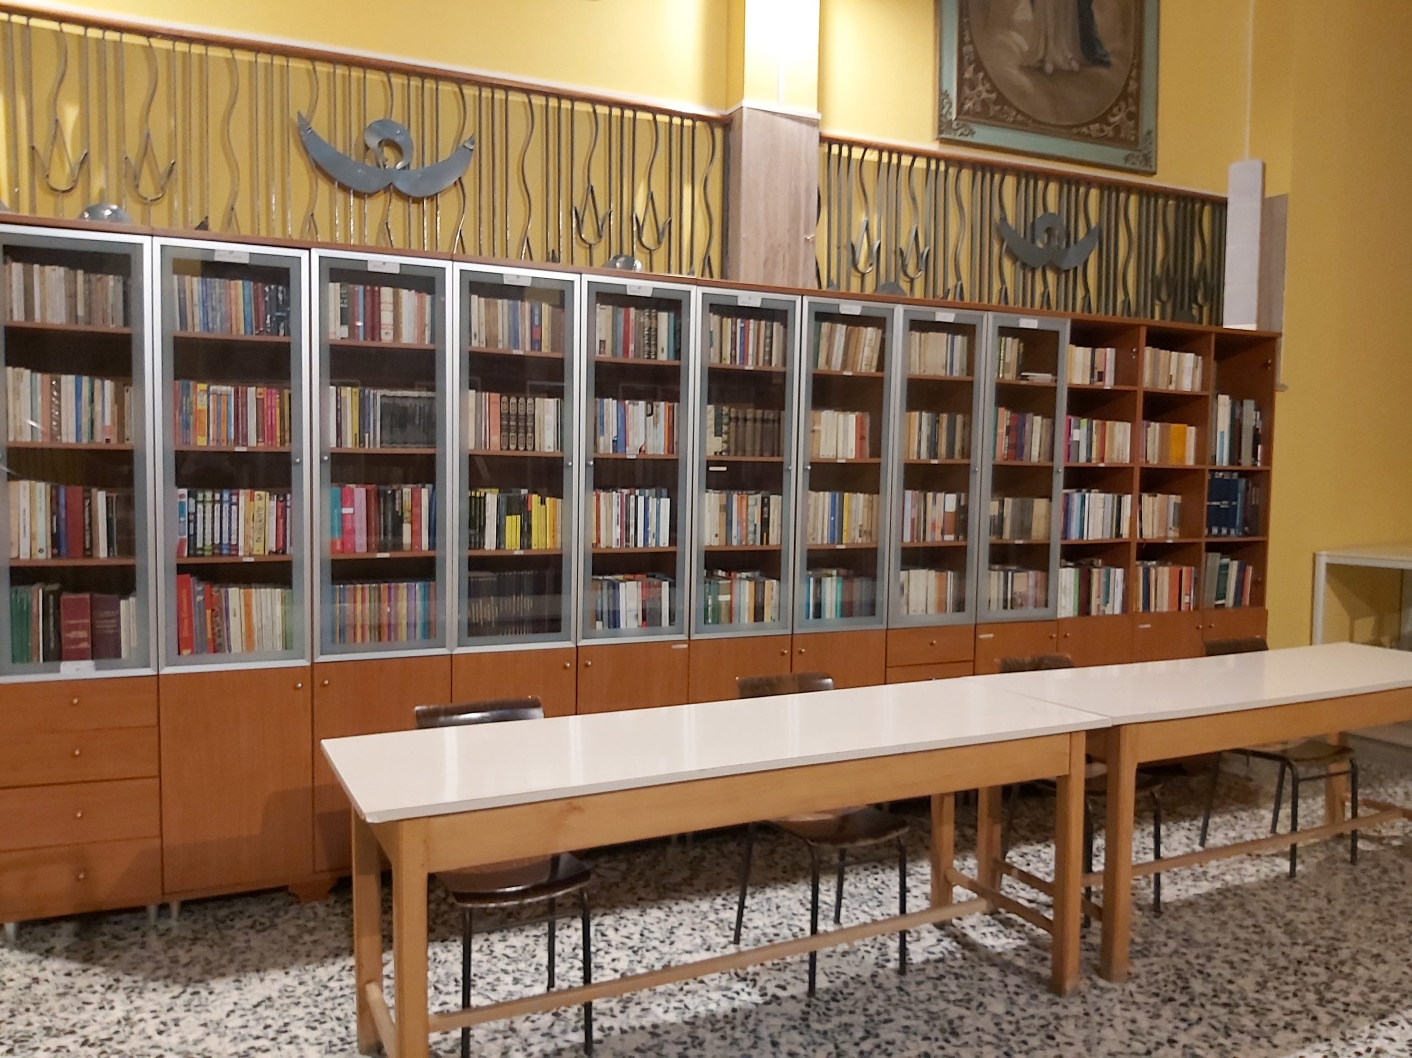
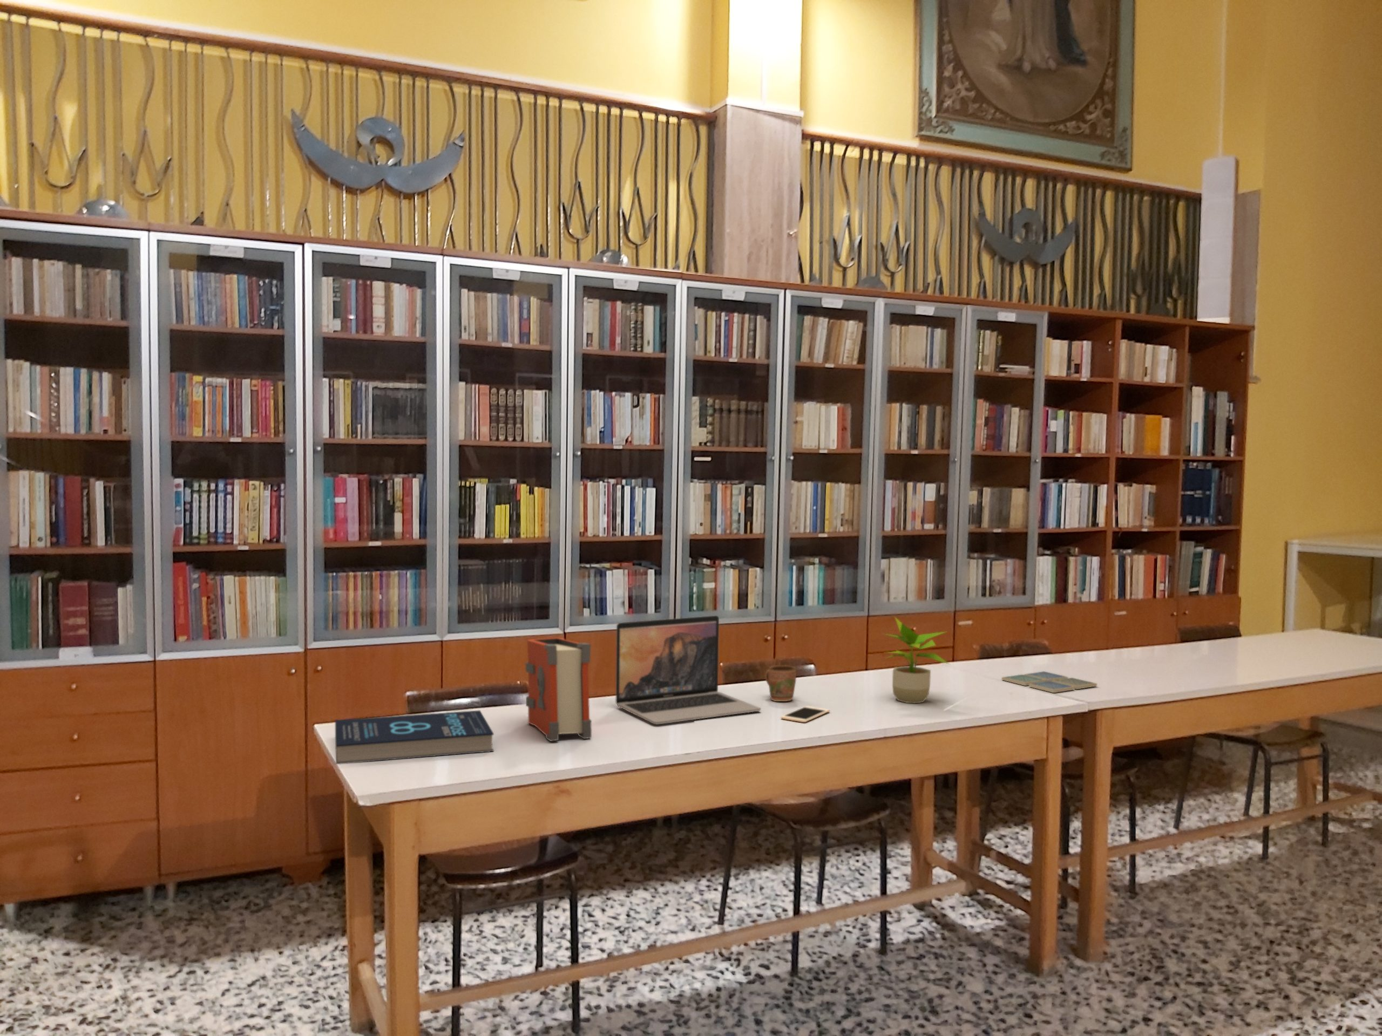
+ book [526,638,592,742]
+ drink coaster [1001,670,1098,693]
+ book [335,710,494,765]
+ mug [764,665,797,702]
+ cell phone [780,705,830,723]
+ laptop [615,615,761,725]
+ potted plant [881,616,951,704]
